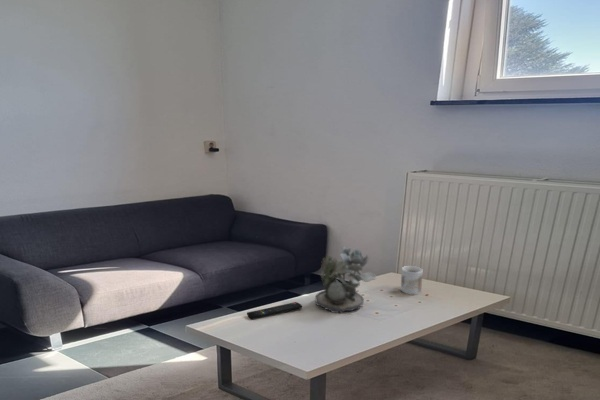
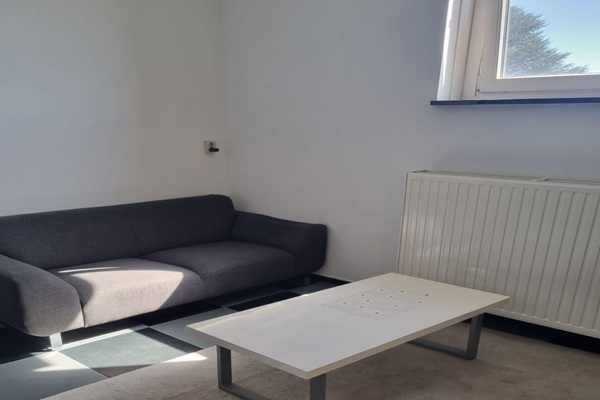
- succulent plant [314,246,378,314]
- mug [400,265,424,295]
- remote control [246,301,303,320]
